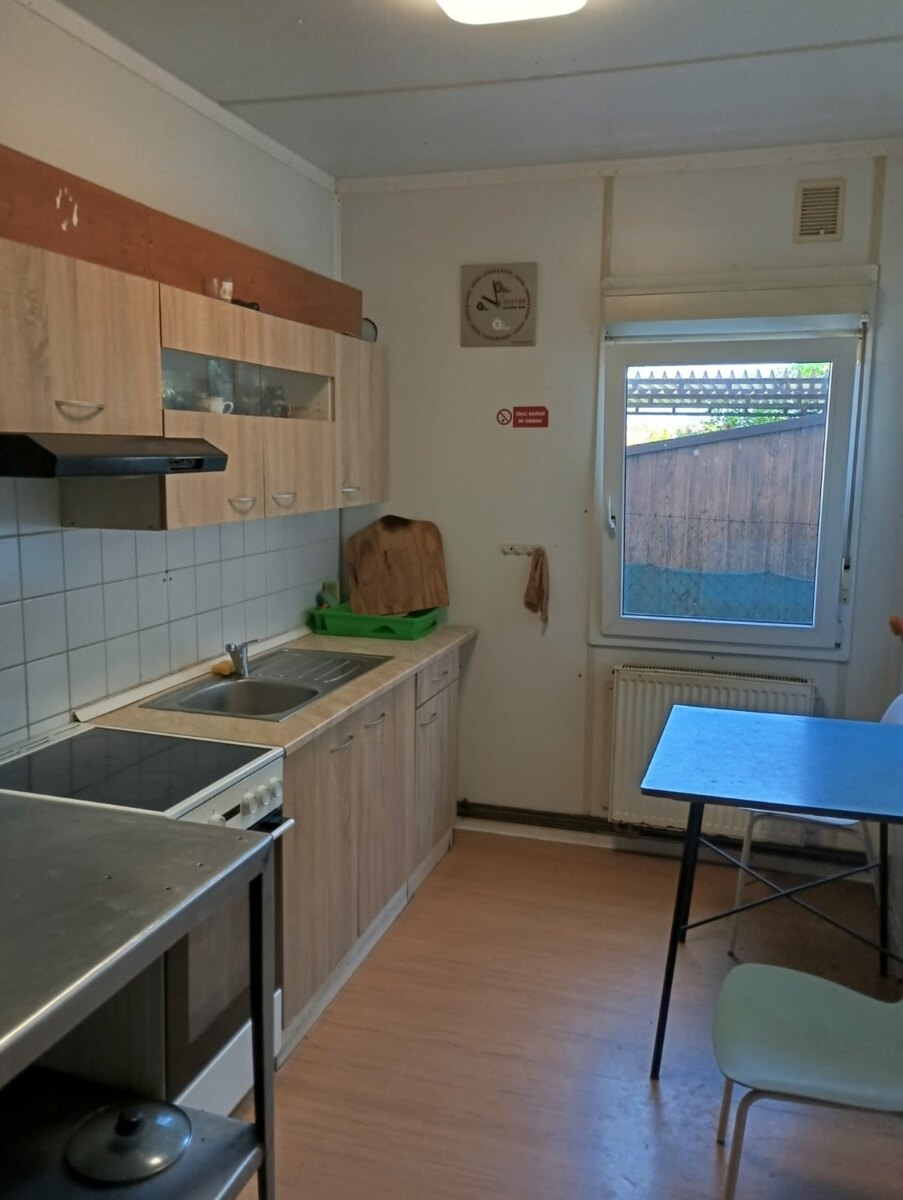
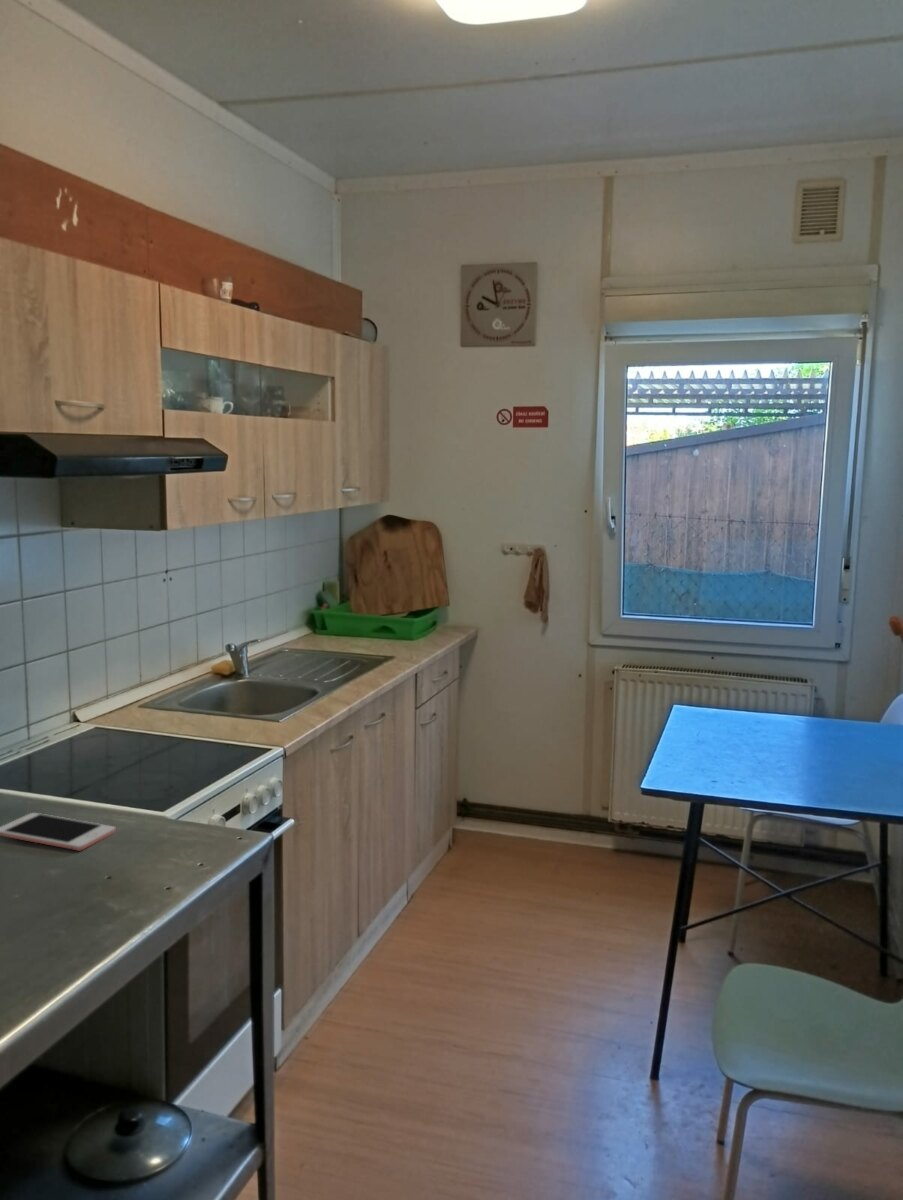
+ cell phone [0,812,116,852]
